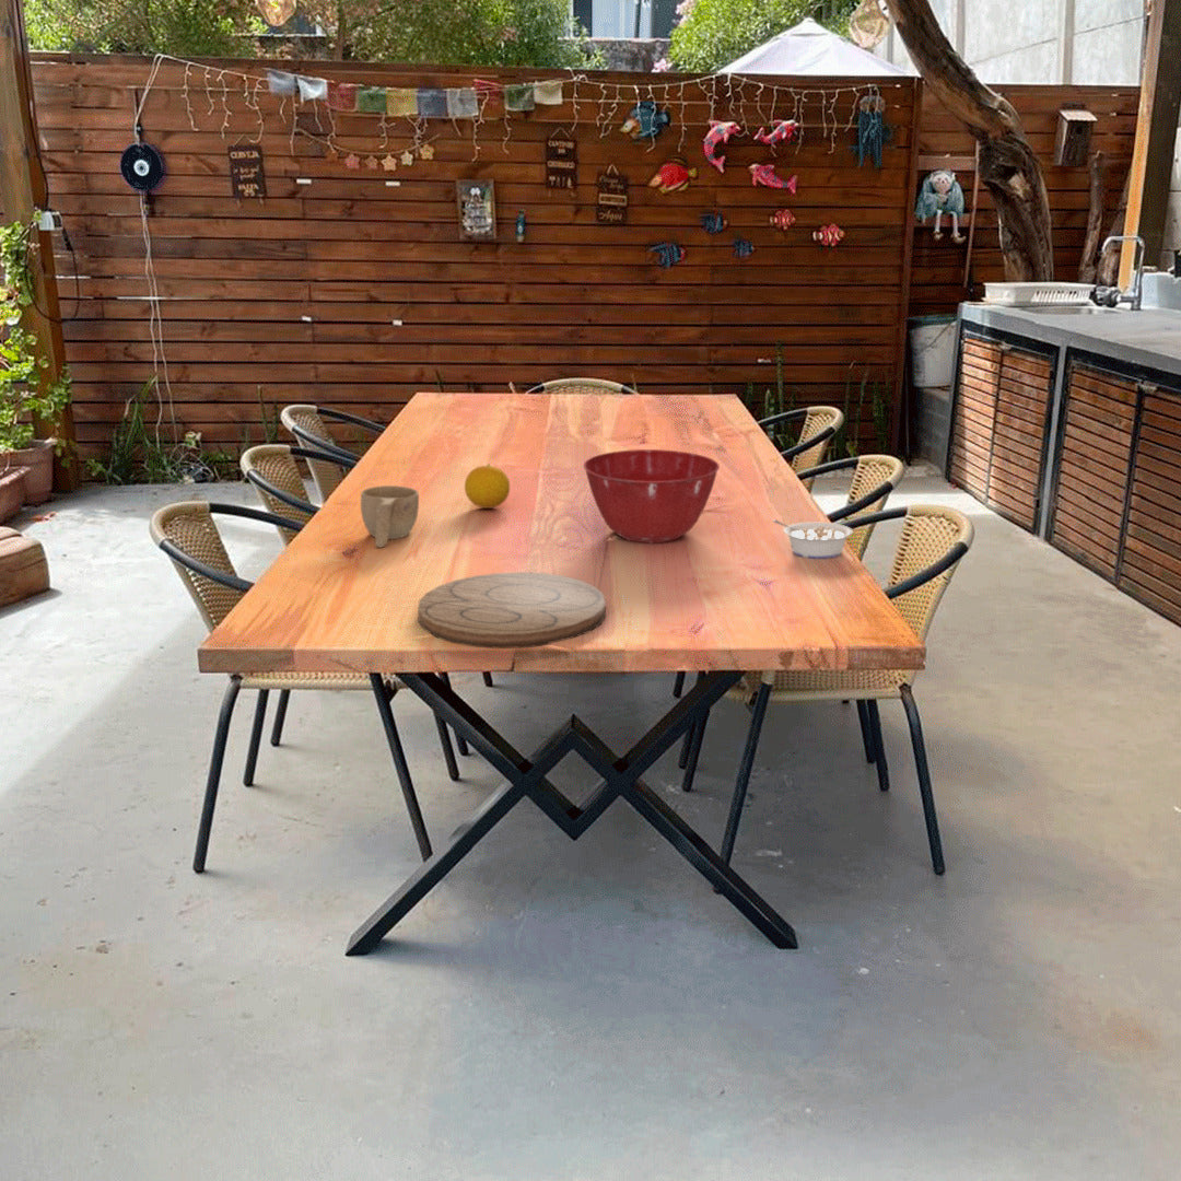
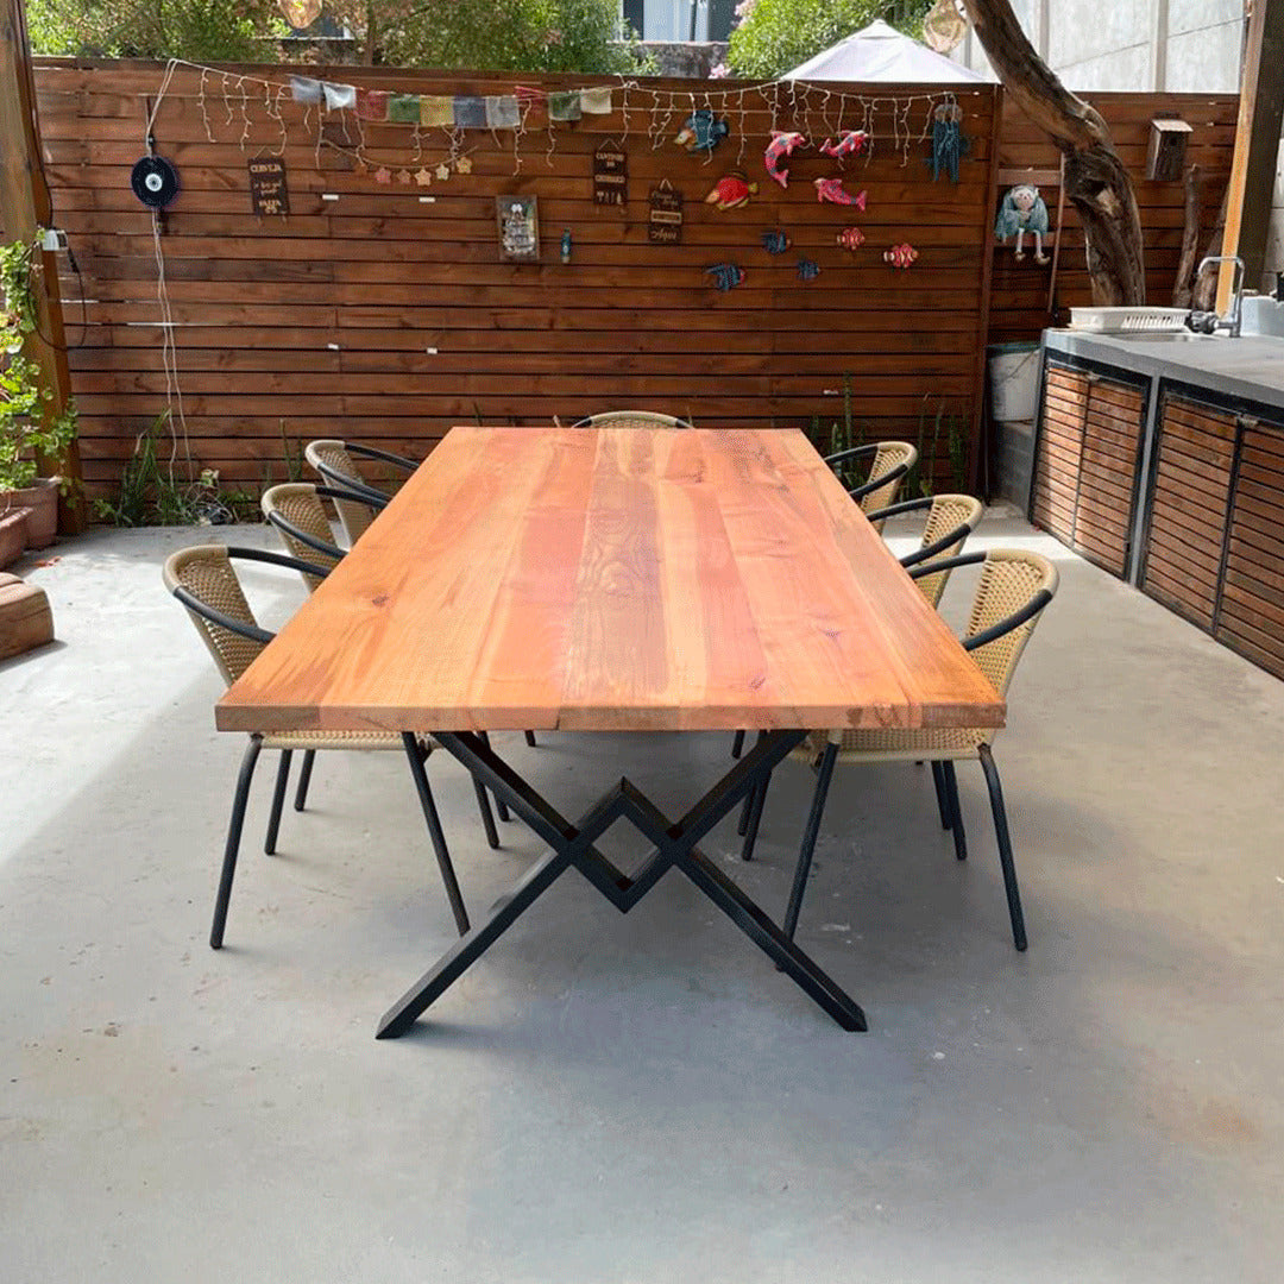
- cup [360,484,420,549]
- cutting board [417,571,607,650]
- mixing bowl [583,448,721,543]
- fruit [464,463,511,510]
- legume [772,518,854,560]
